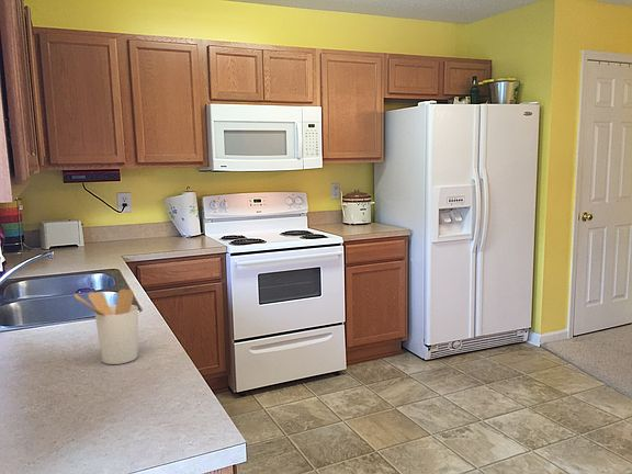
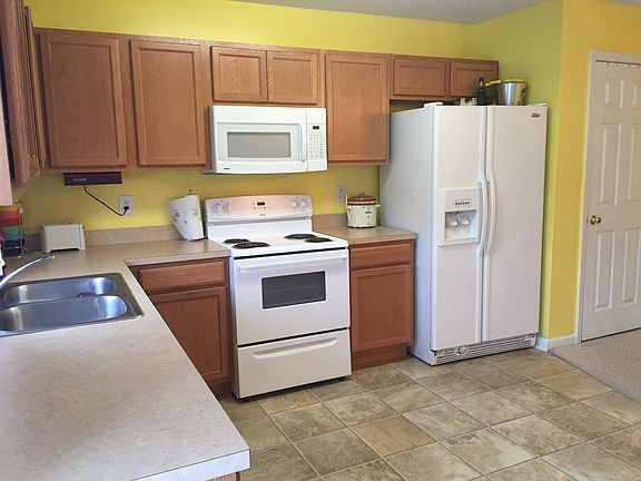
- utensil holder [74,289,139,365]
